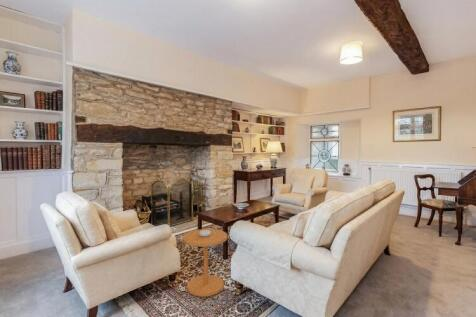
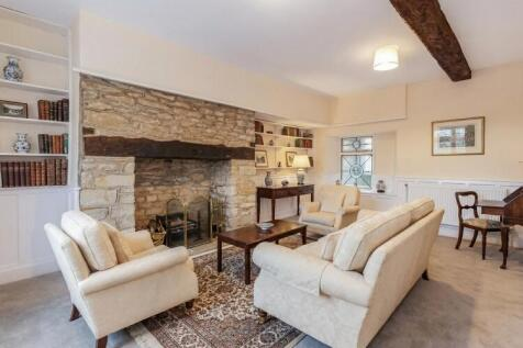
- side table [182,228,228,298]
